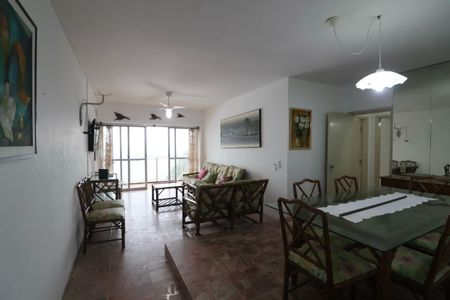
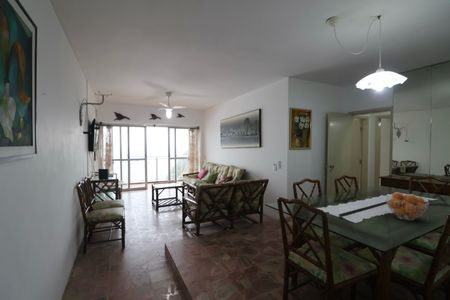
+ fruit basket [384,191,430,221]
